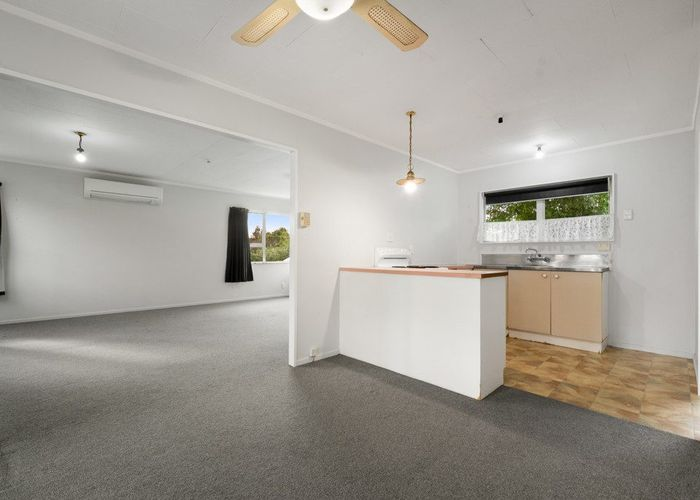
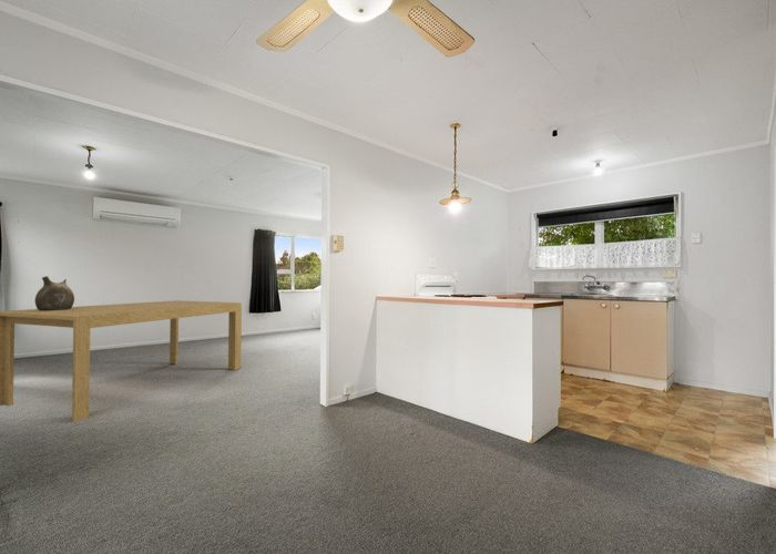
+ dining table [0,299,243,423]
+ ceramic jug [34,275,75,310]
